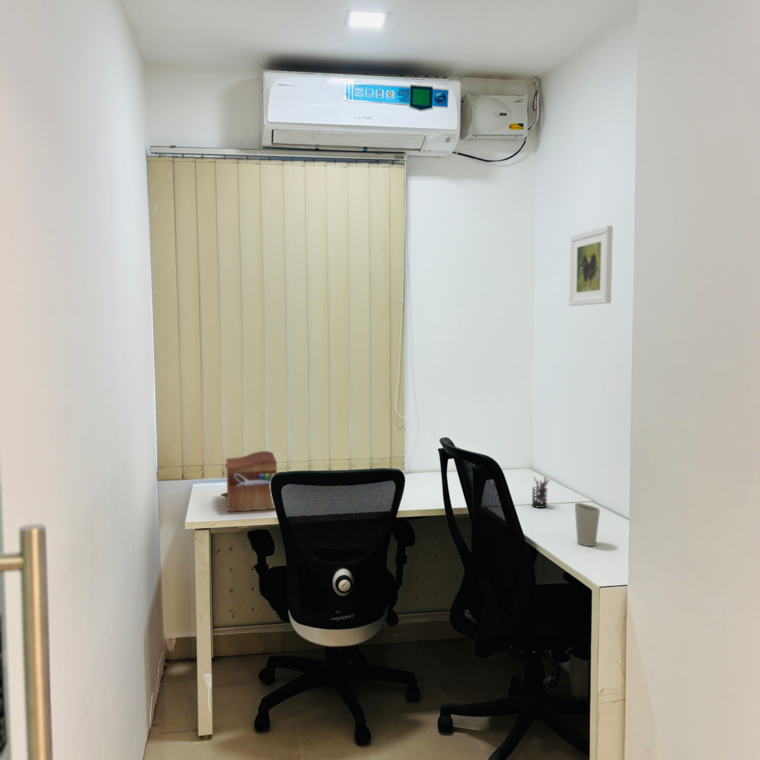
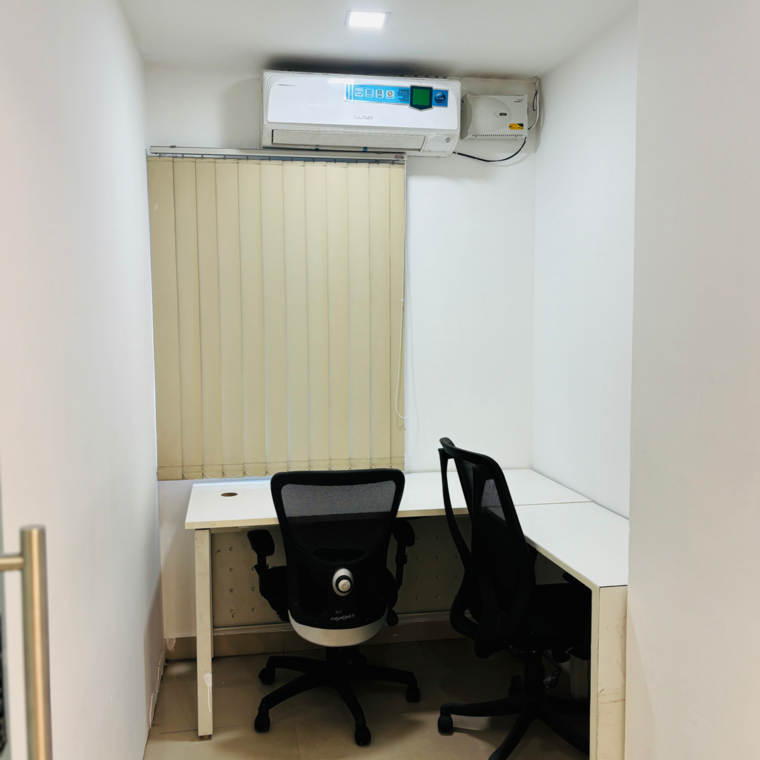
- pen holder [531,476,550,509]
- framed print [568,225,614,307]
- cup [574,502,601,547]
- sewing box [223,450,278,513]
